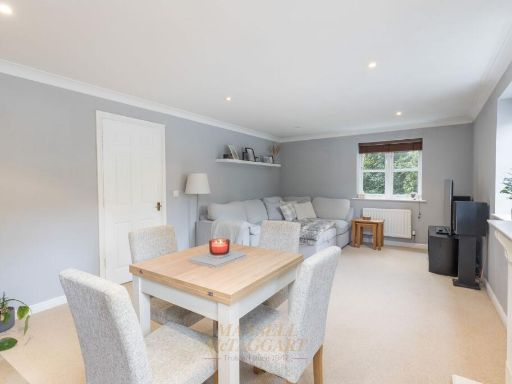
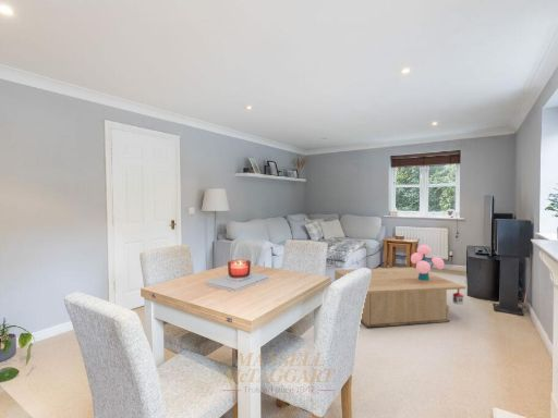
+ bouquet [410,244,445,281]
+ coffee table [333,267,466,329]
